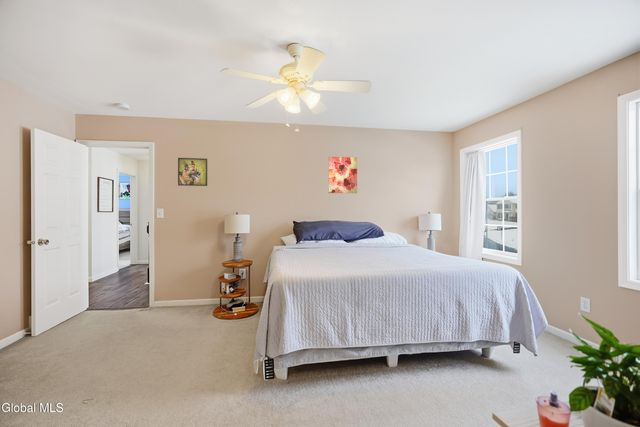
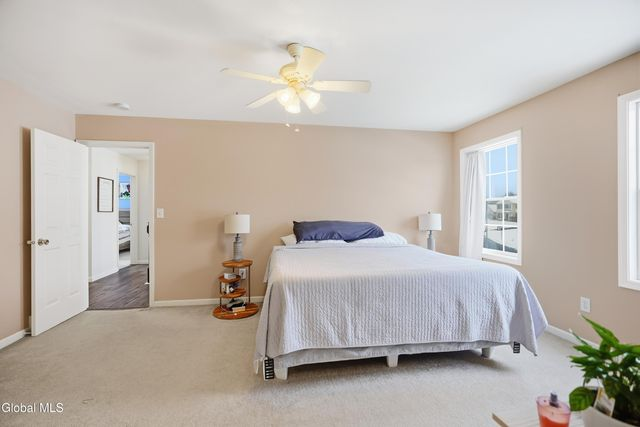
- wall art [328,156,358,194]
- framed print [177,157,208,187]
